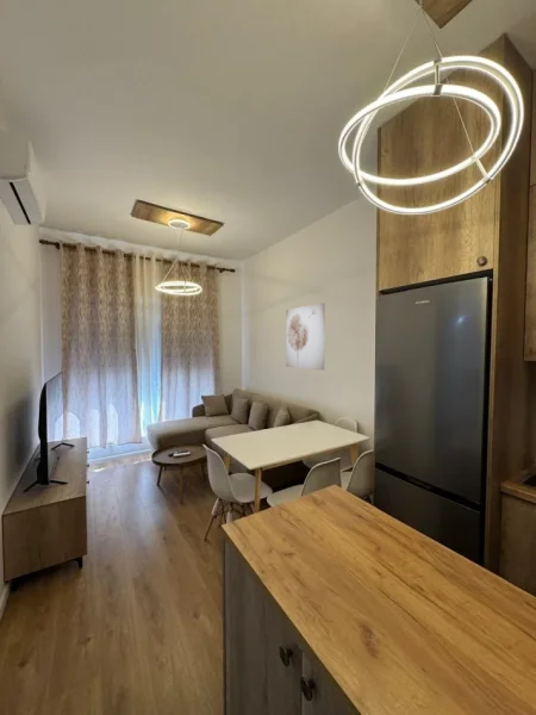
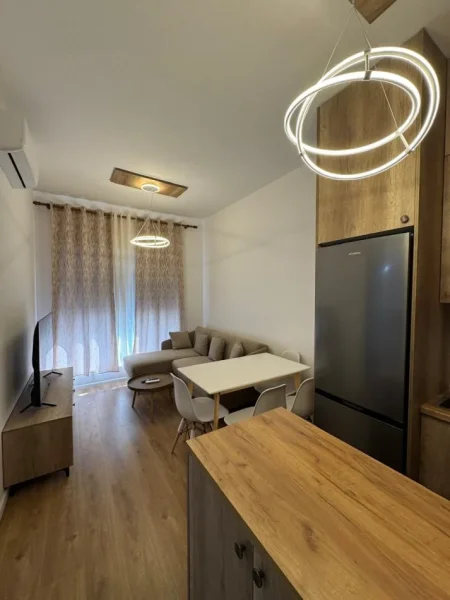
- wall art [285,301,326,372]
